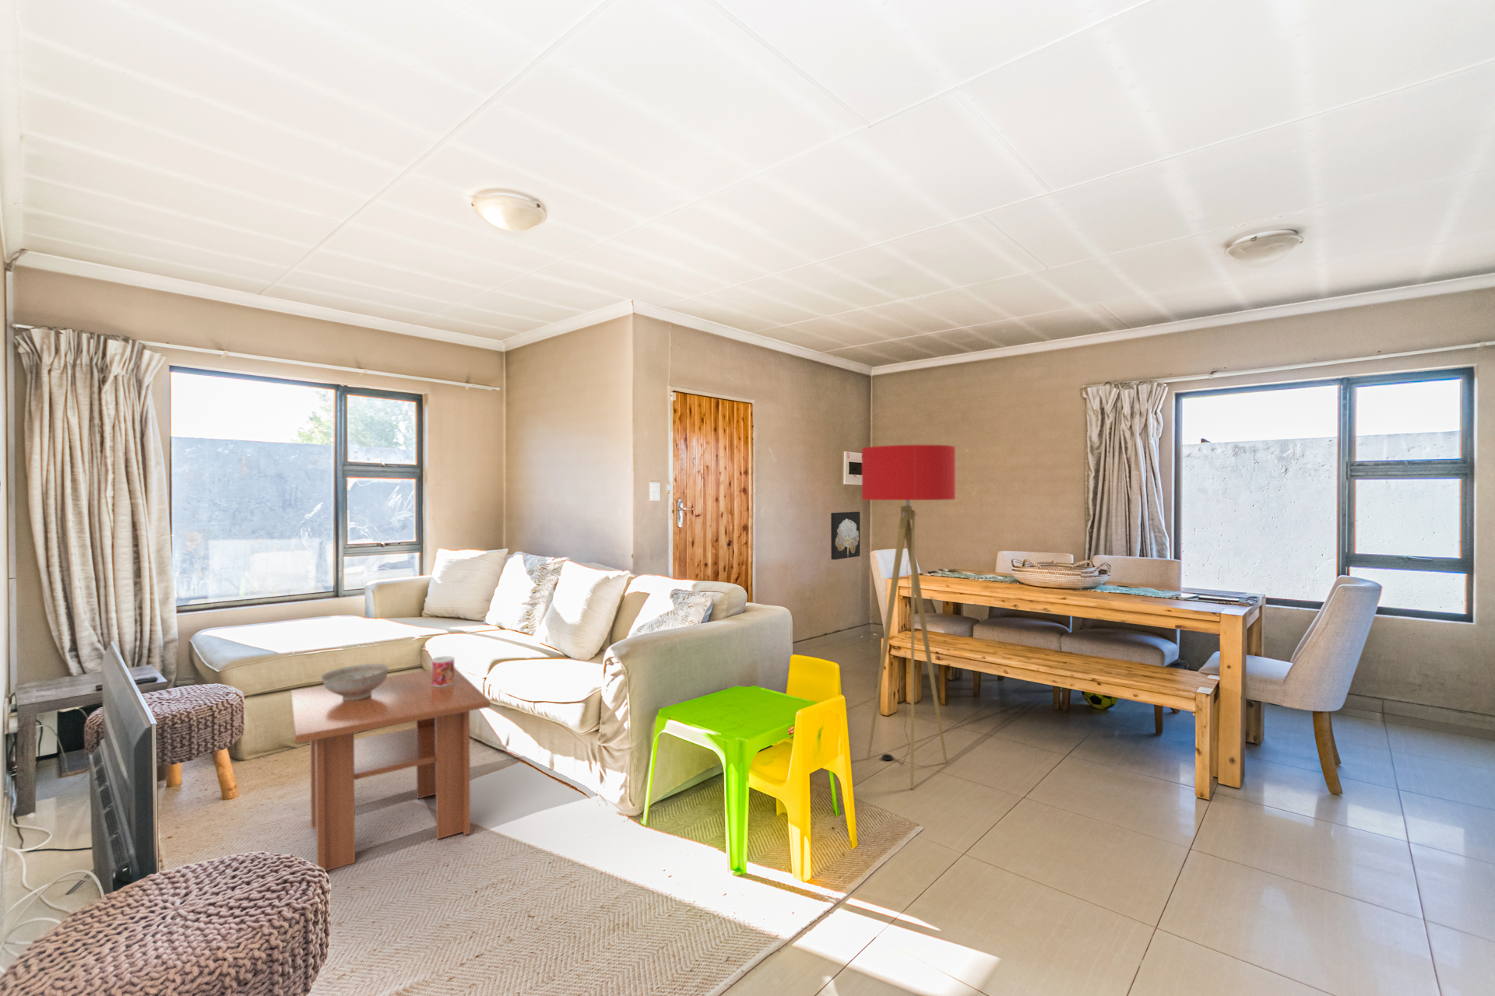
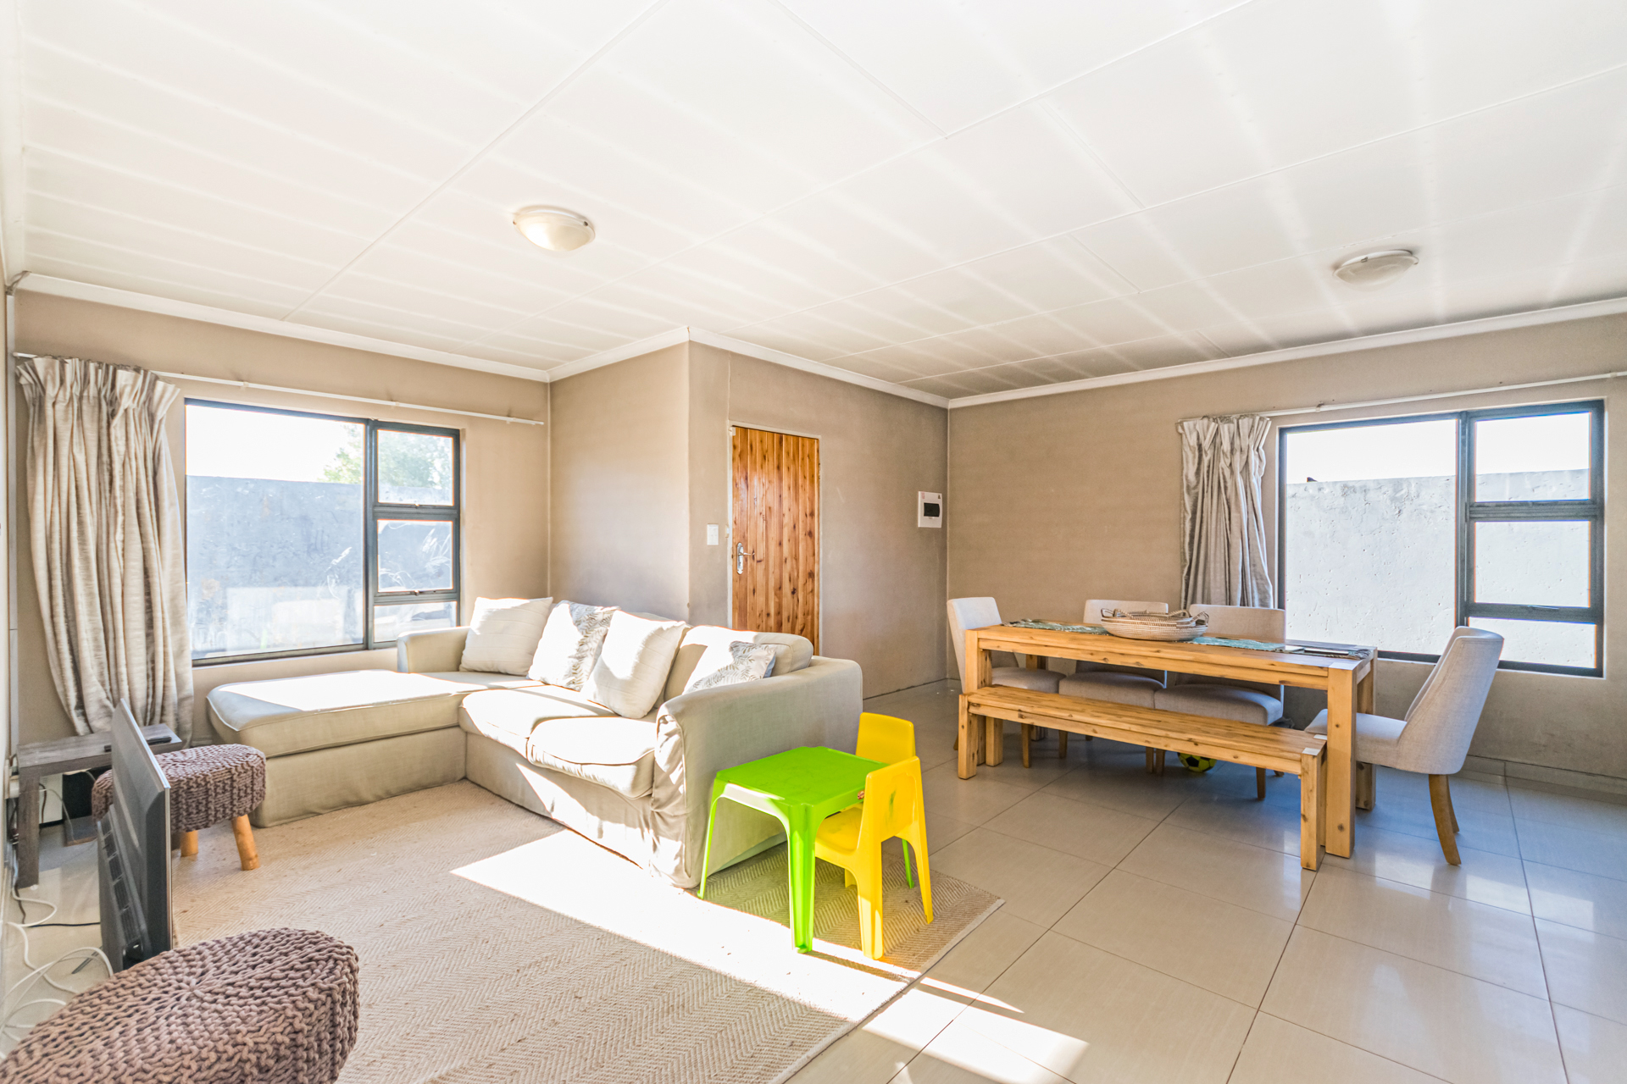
- floor lamp [861,445,957,789]
- mug [430,655,455,687]
- decorative bowl [320,663,389,700]
- coffee table [289,667,492,873]
- wall art [830,511,860,560]
